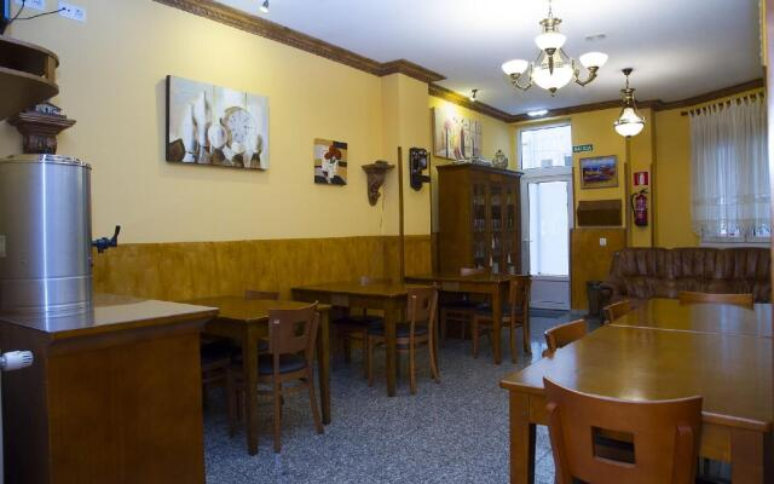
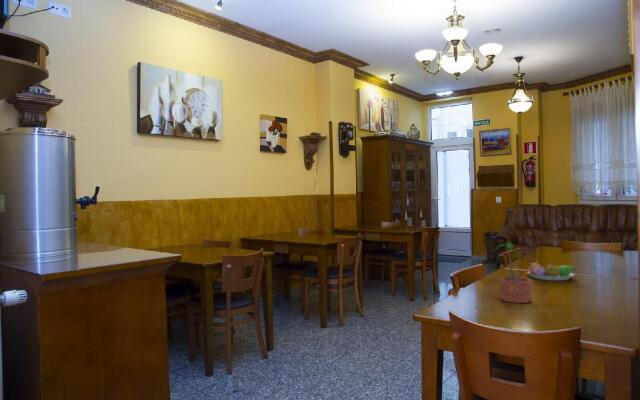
+ fruit bowl [526,262,576,281]
+ potted plant [491,242,533,304]
